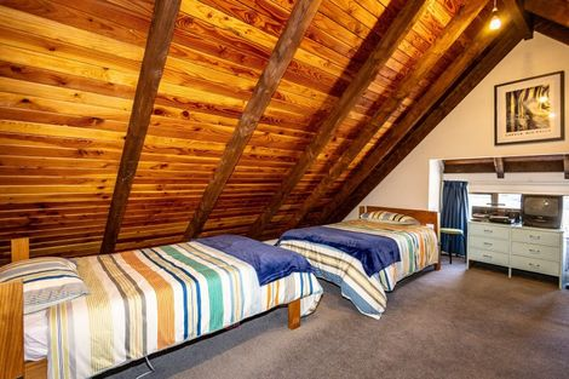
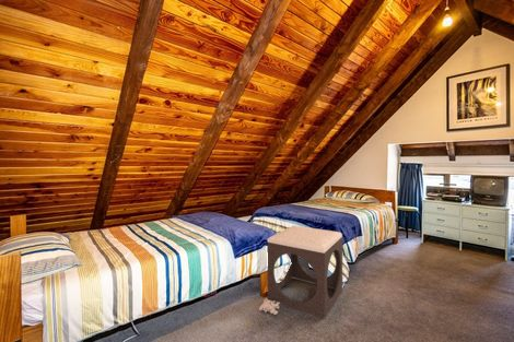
+ plush toy [244,297,281,326]
+ footstool [266,225,343,320]
